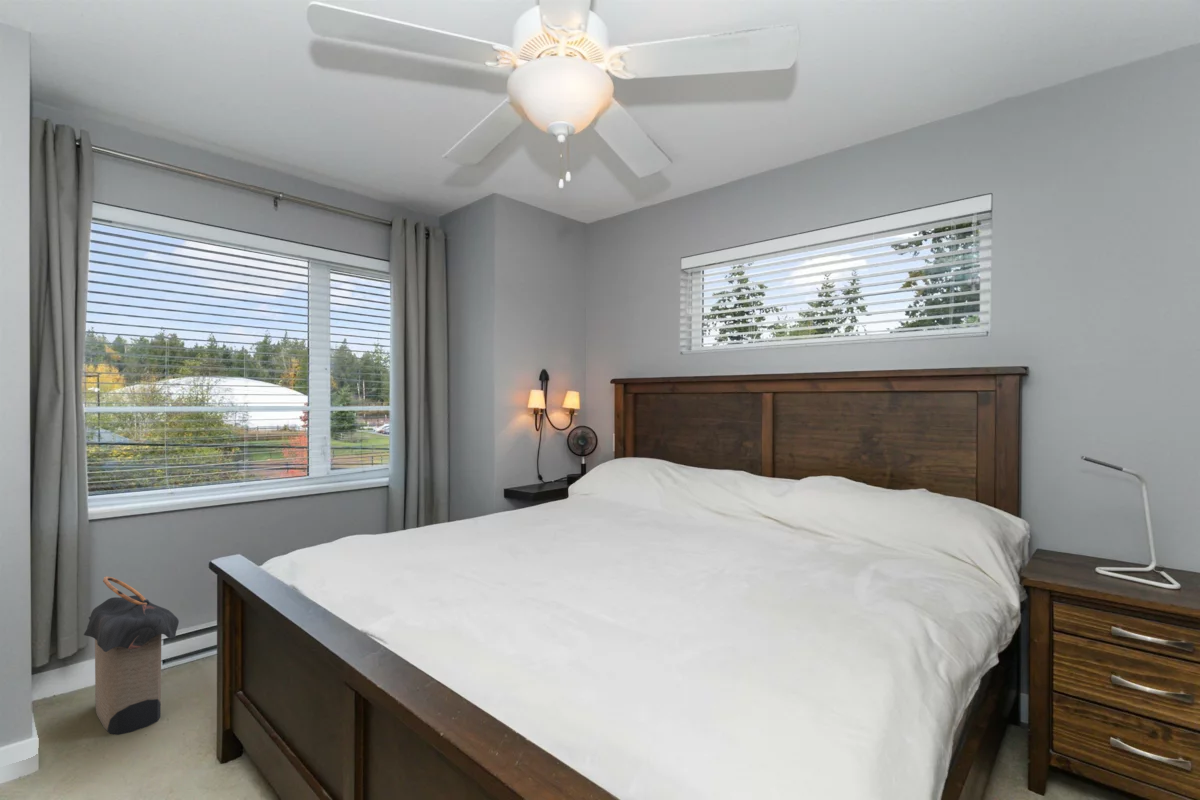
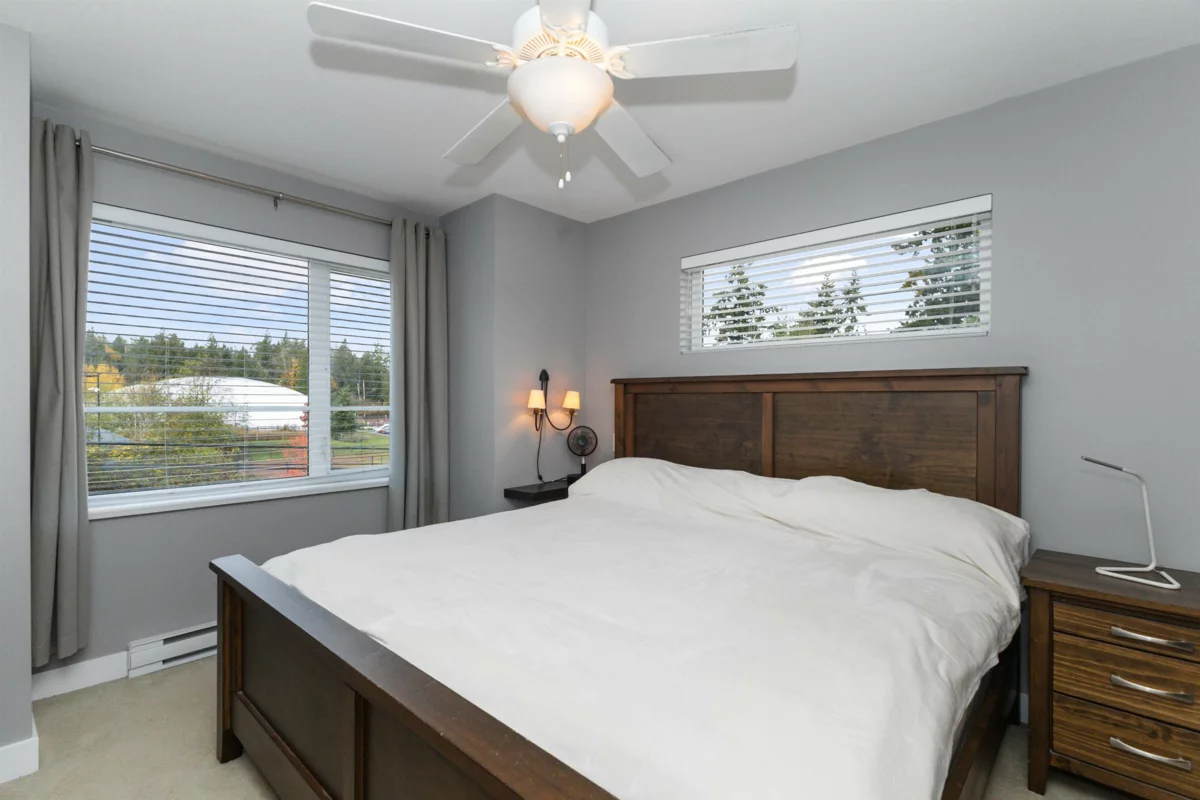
- laundry hamper [83,575,180,736]
